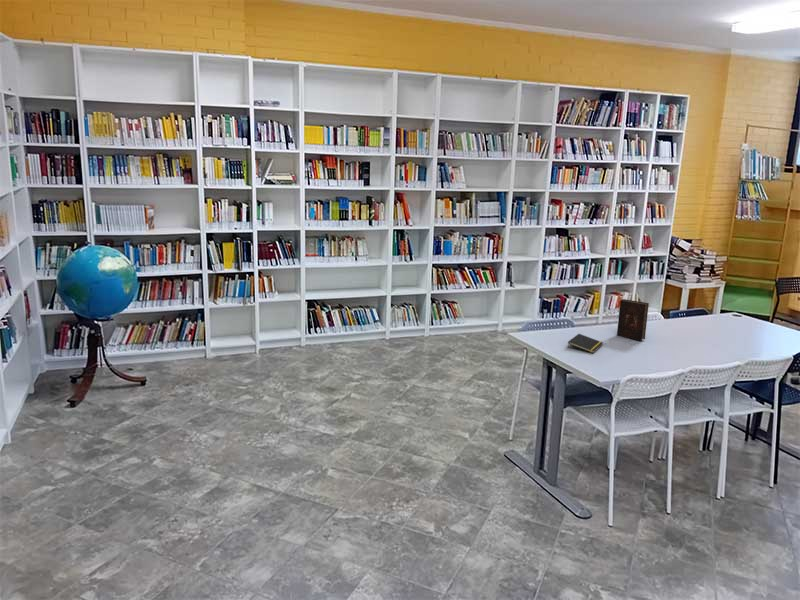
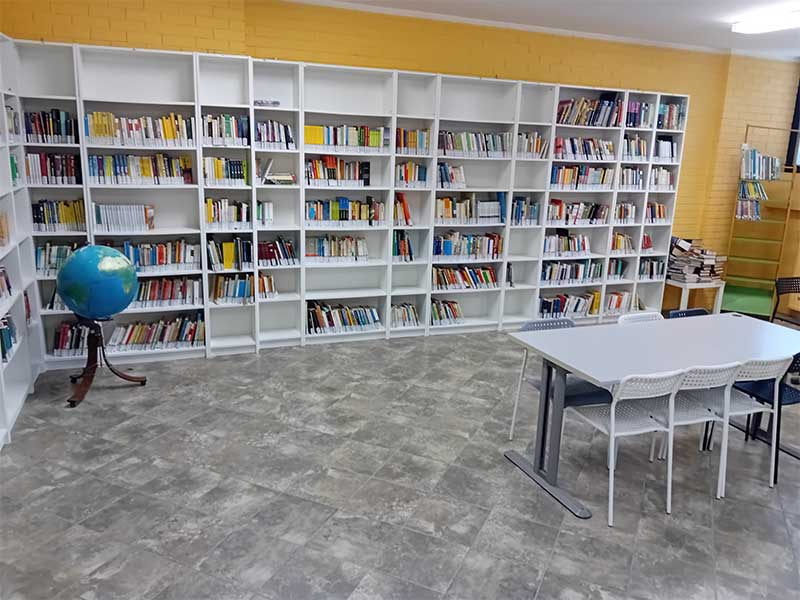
- notepad [566,333,604,354]
- bible [616,298,650,342]
